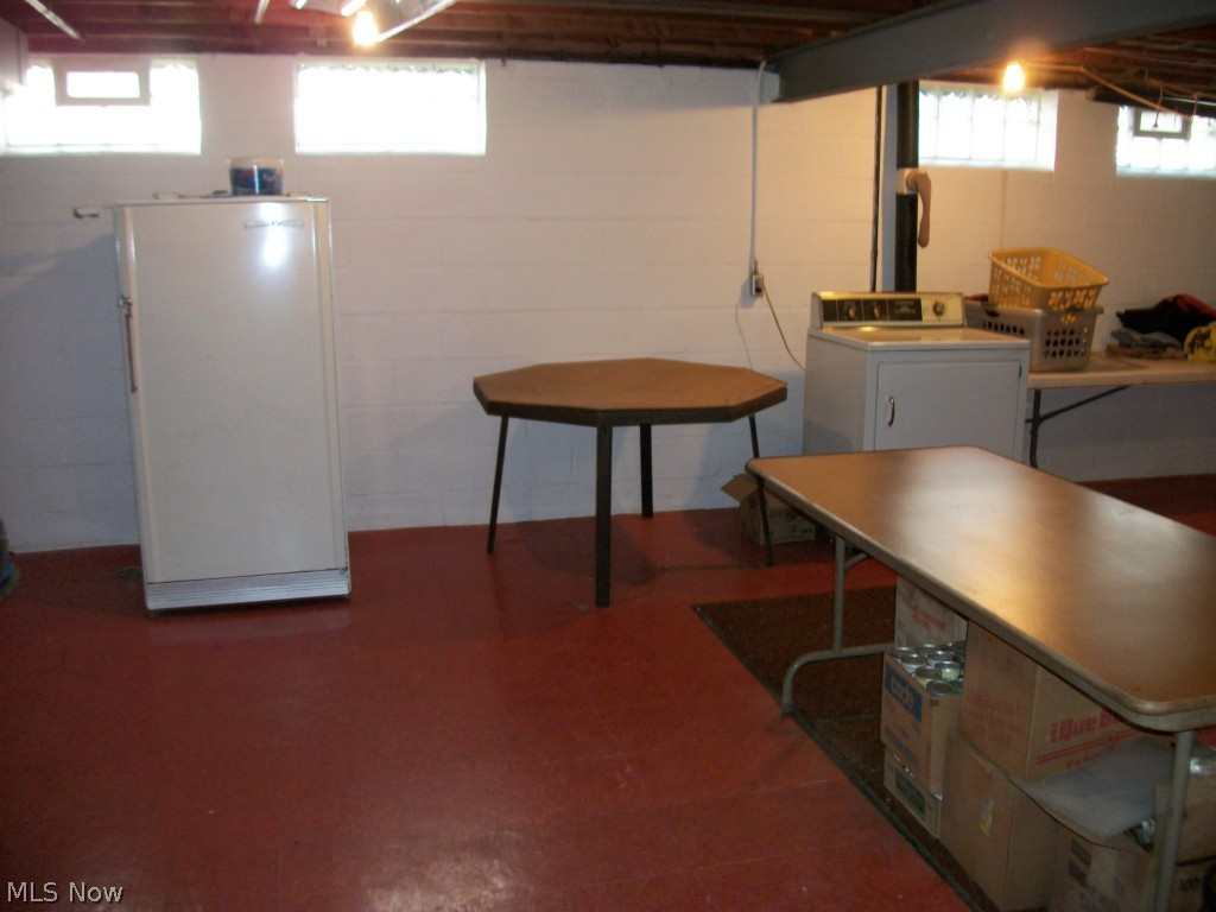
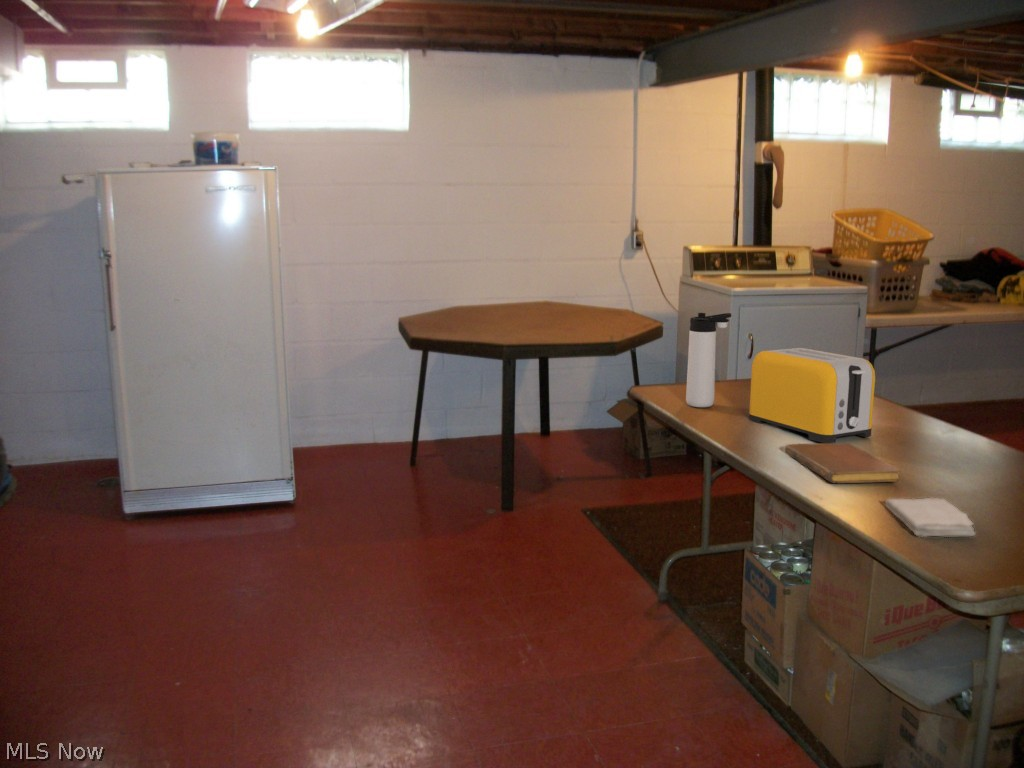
+ toaster [748,347,876,443]
+ washcloth [884,497,977,538]
+ notebook [784,442,902,484]
+ thermos bottle [685,312,732,408]
